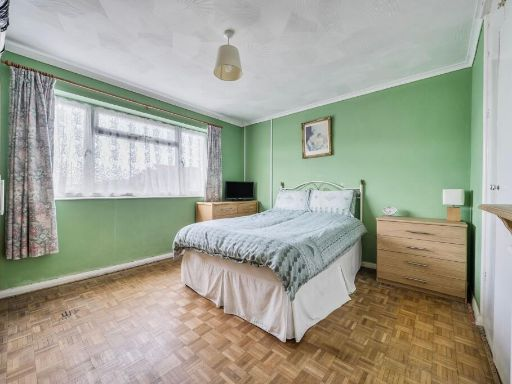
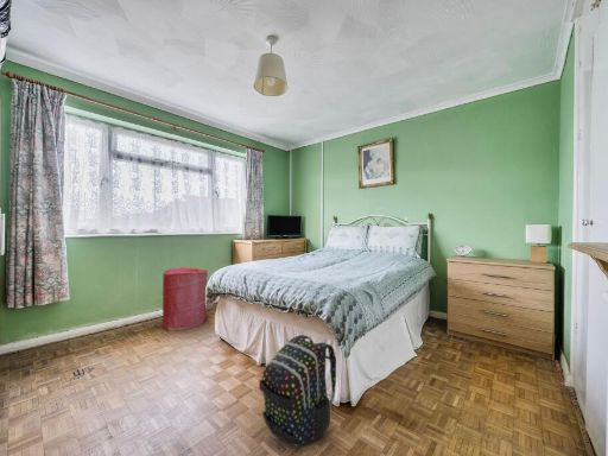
+ laundry hamper [162,266,209,331]
+ backpack [258,334,337,448]
